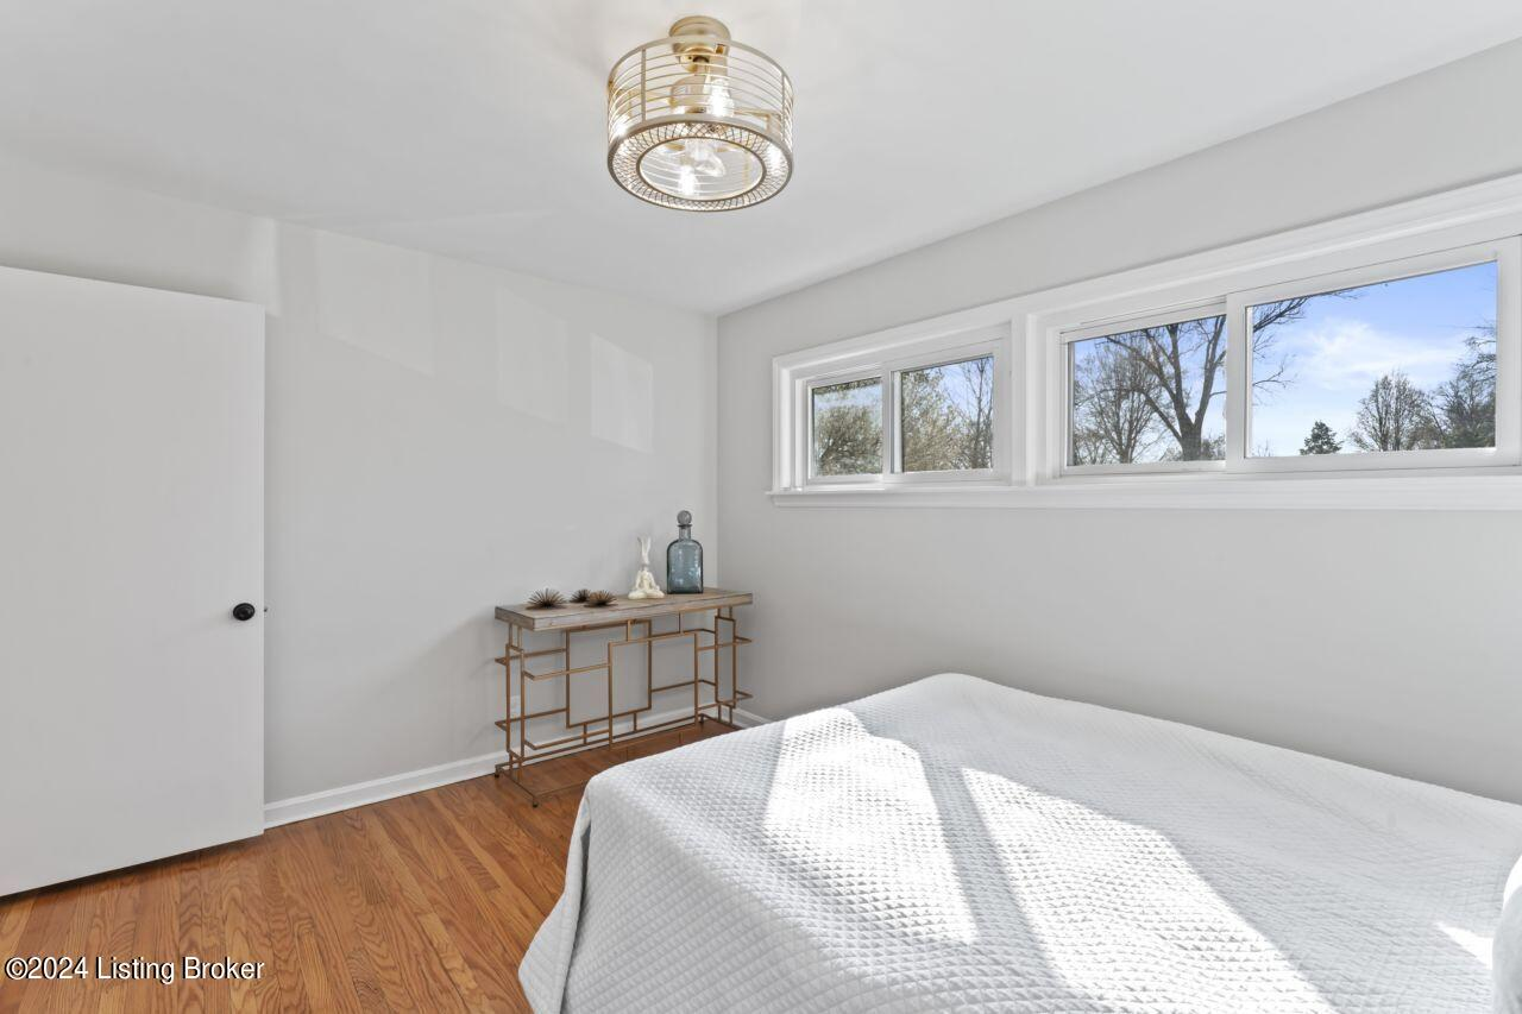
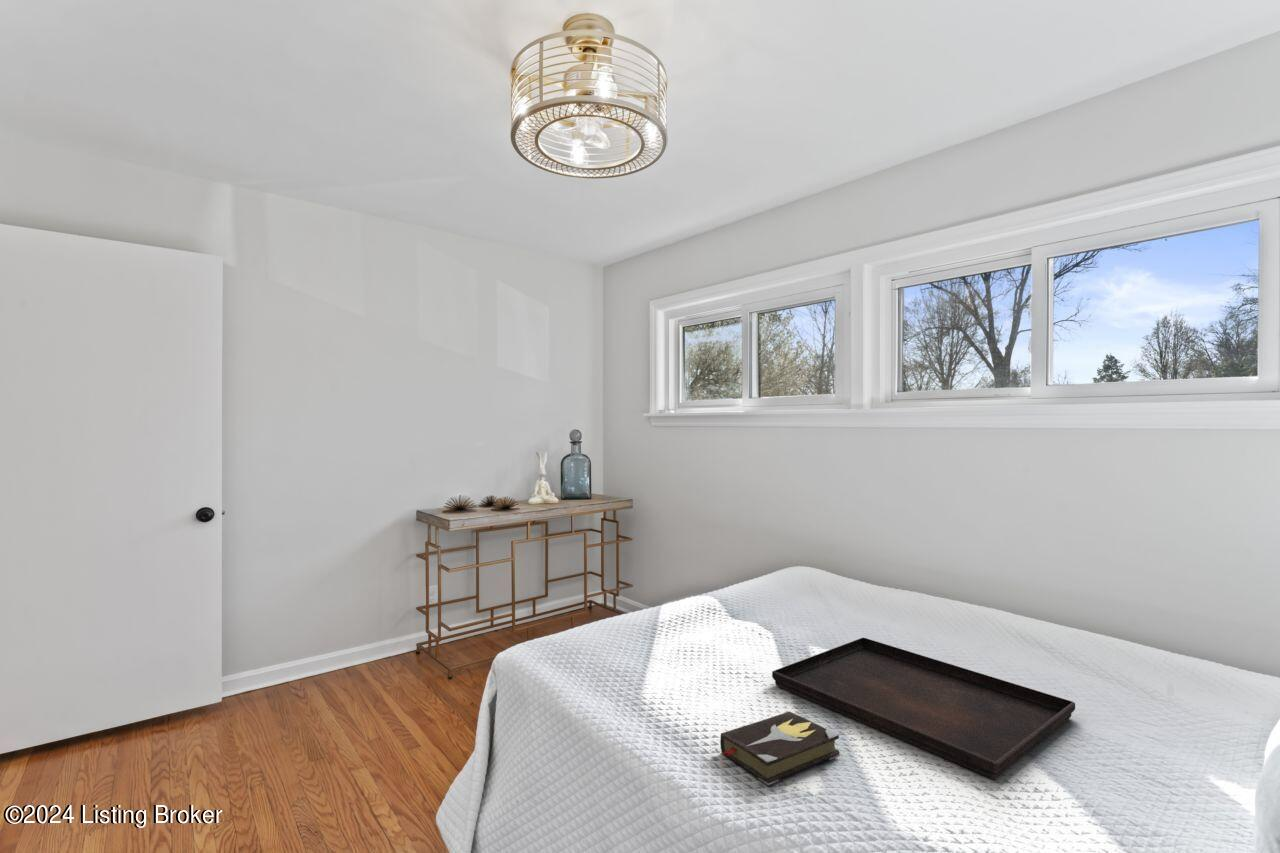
+ serving tray [771,637,1076,780]
+ hardback book [719,710,841,786]
